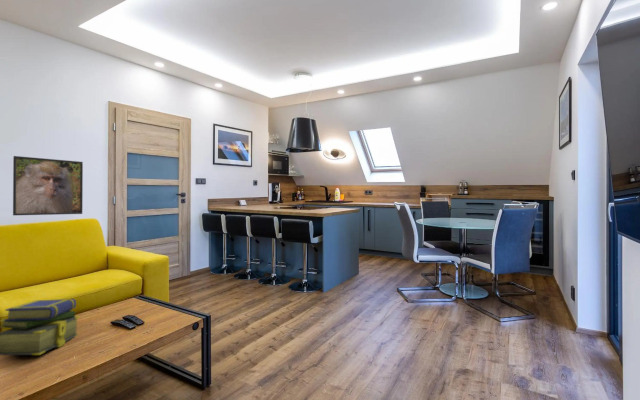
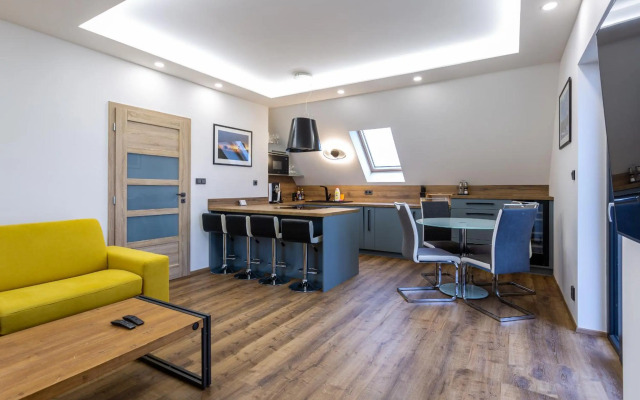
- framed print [12,155,84,216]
- stack of books [0,298,81,356]
